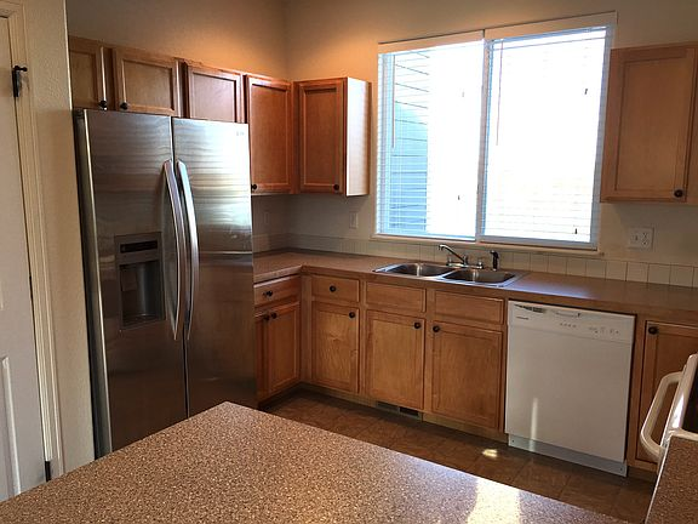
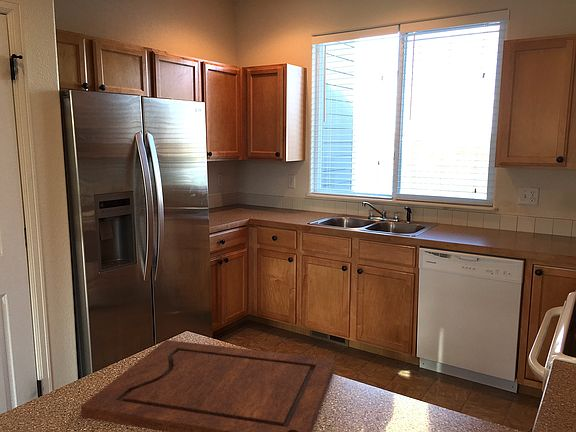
+ cutting board [80,339,336,432]
